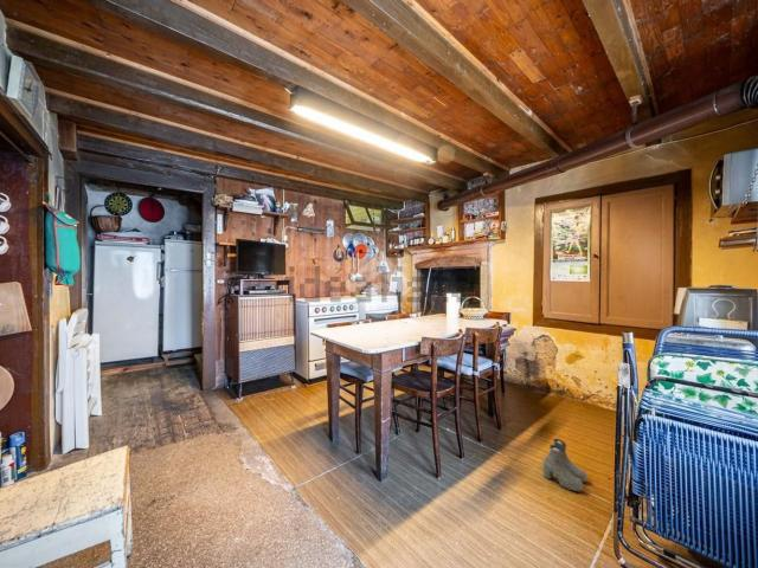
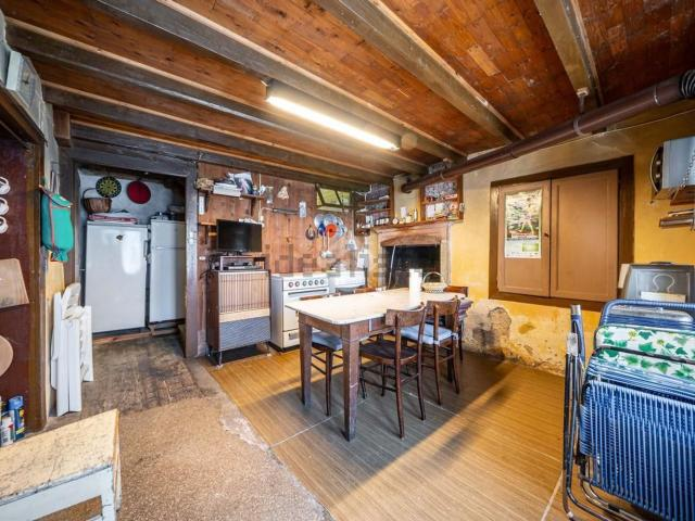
- boots [541,438,589,493]
